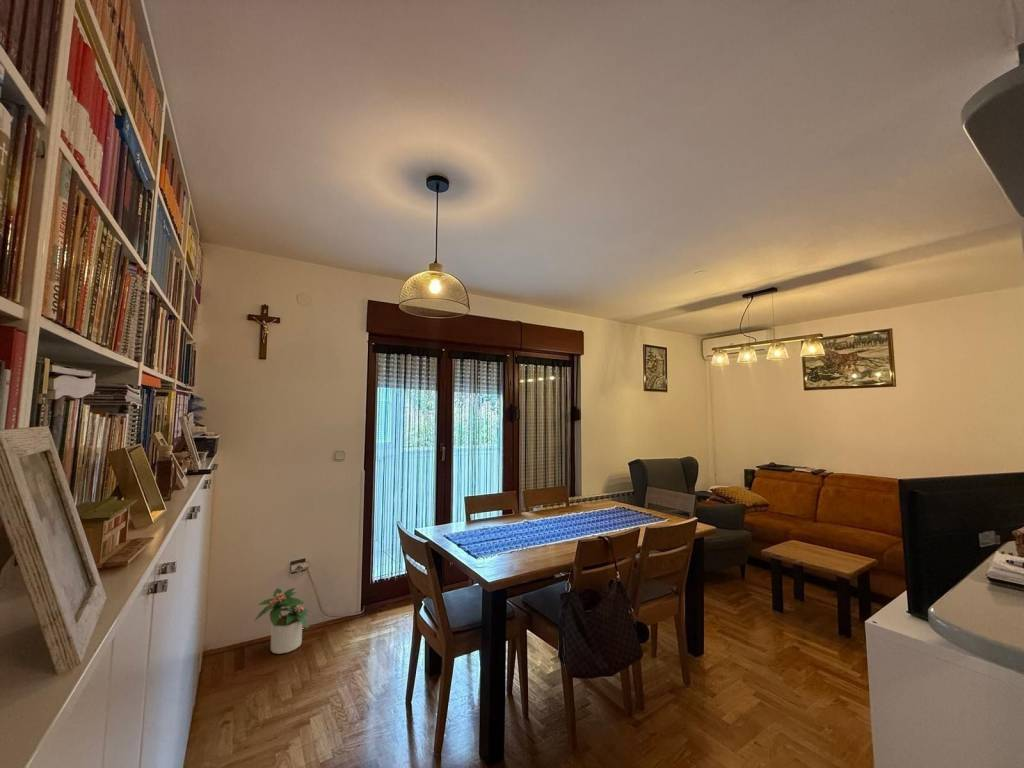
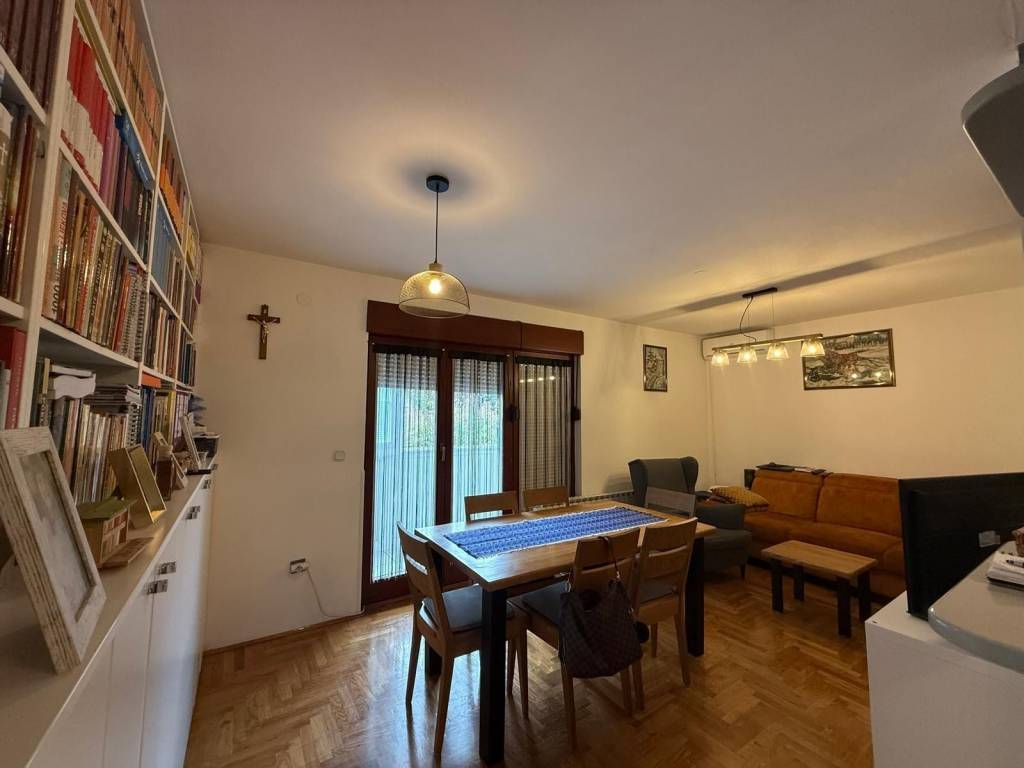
- potted plant [254,587,312,655]
